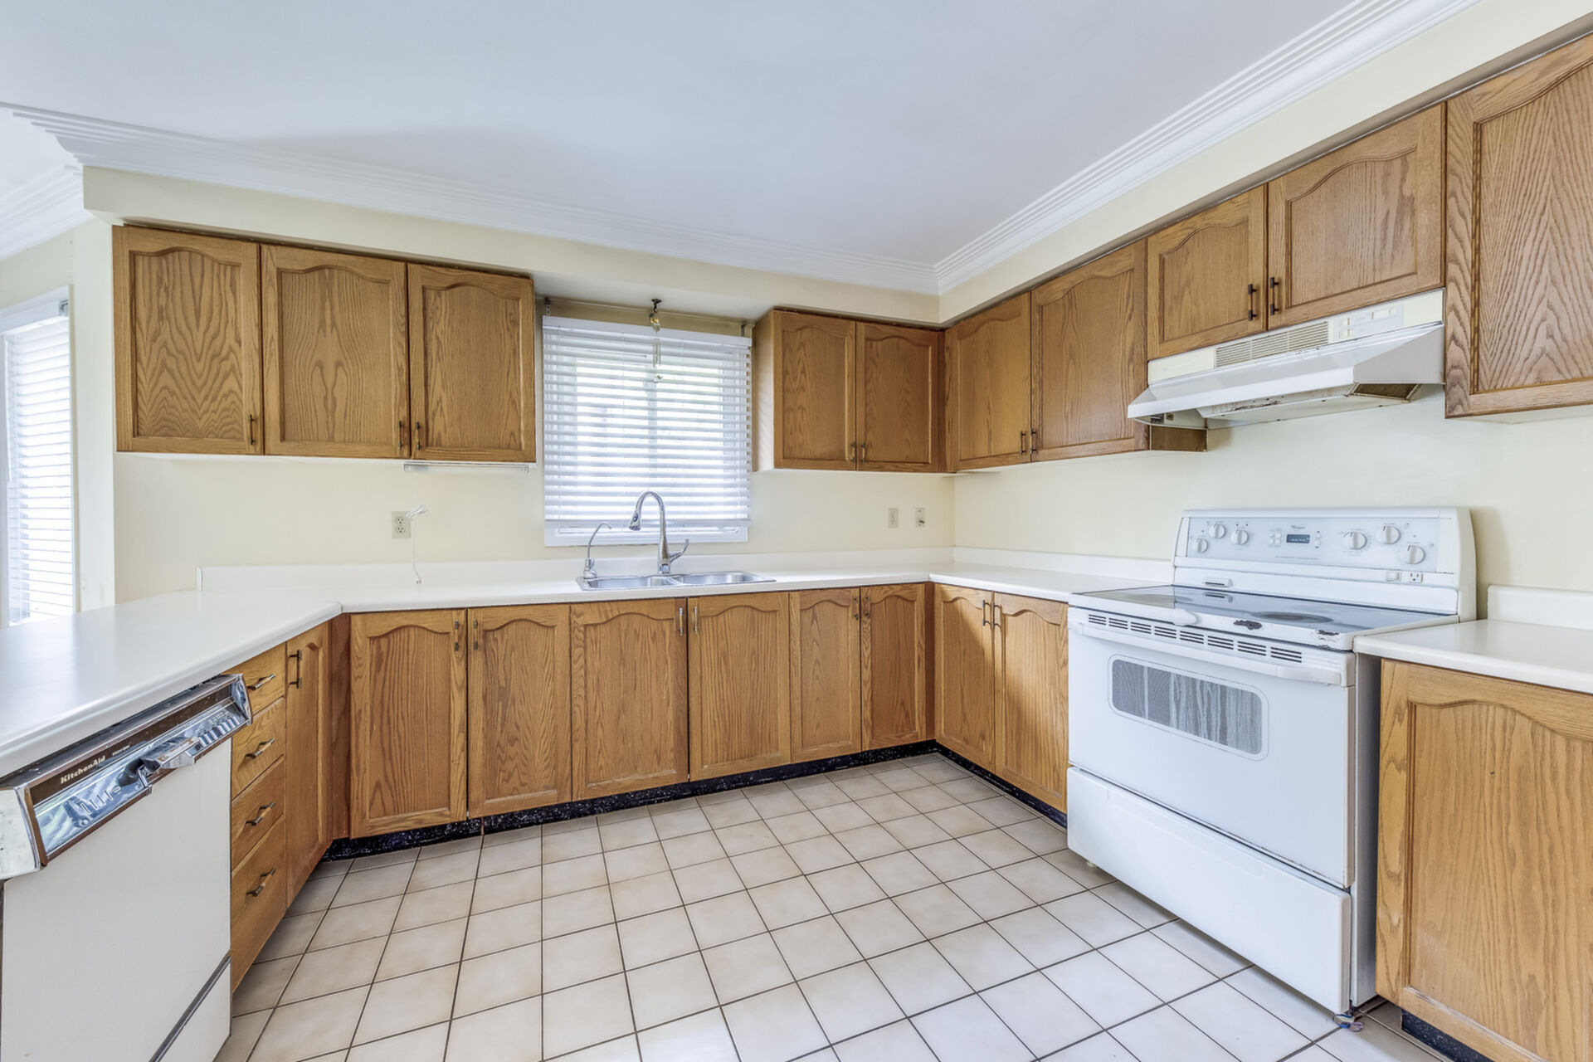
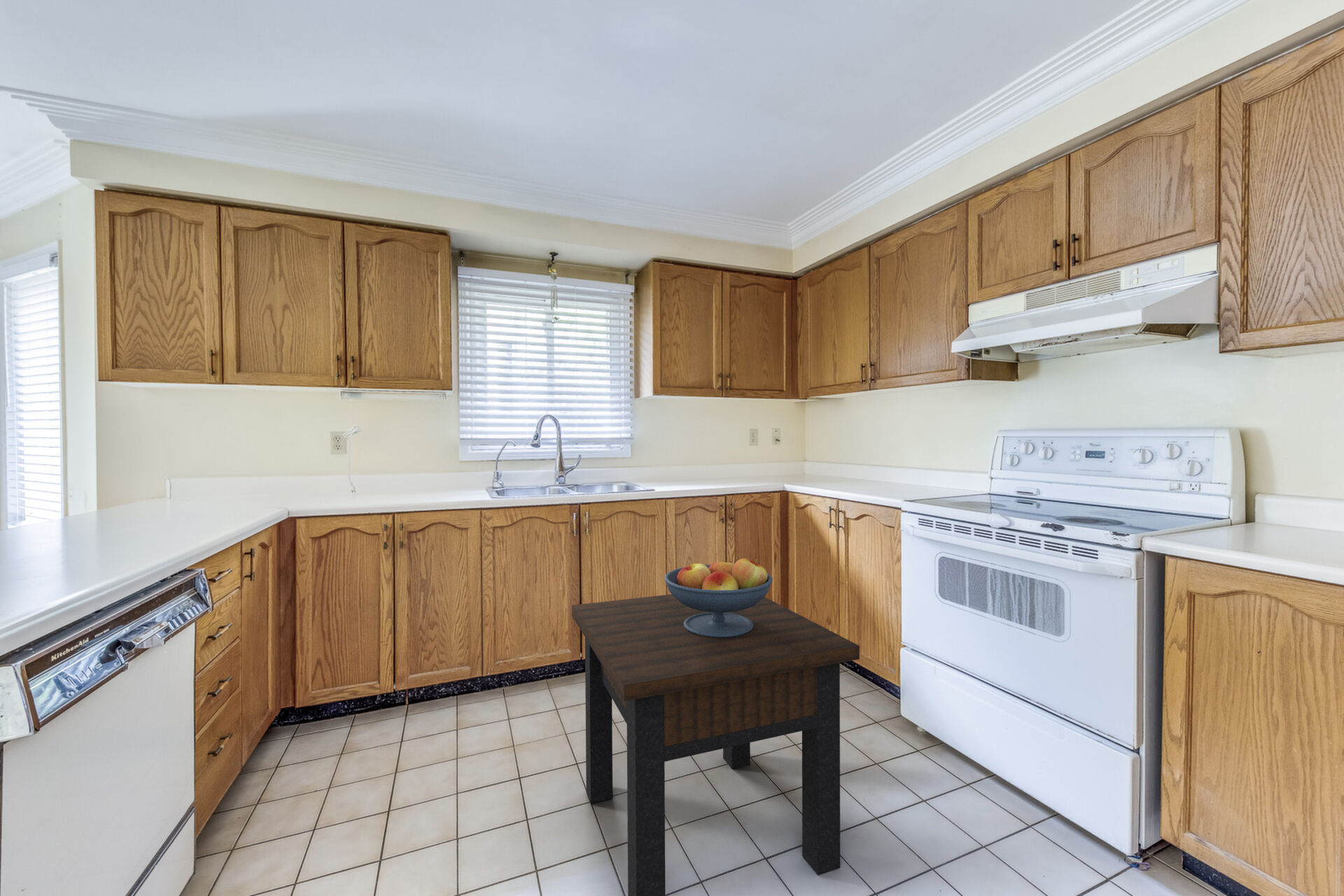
+ fruit bowl [664,558,773,638]
+ side table [571,594,860,896]
